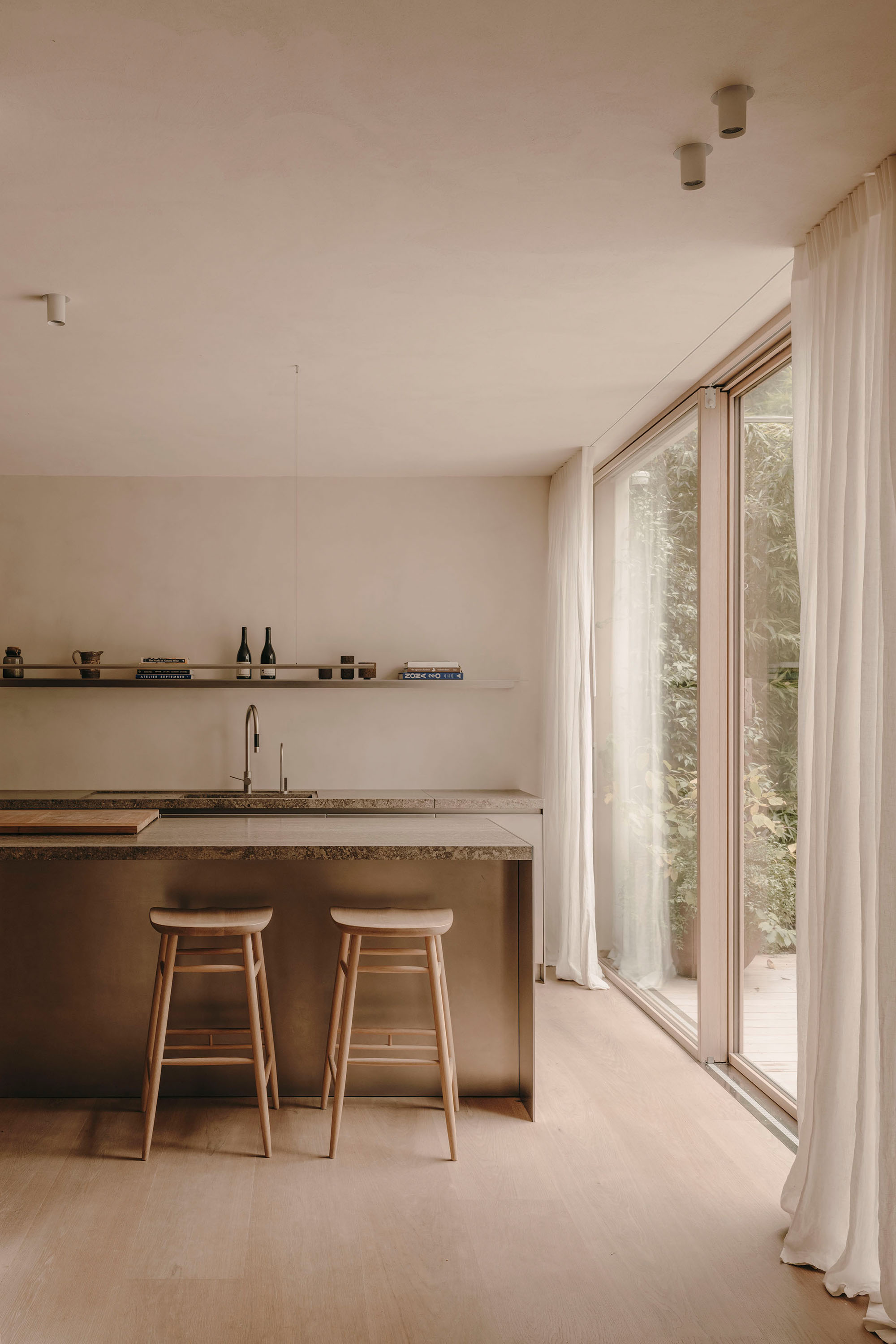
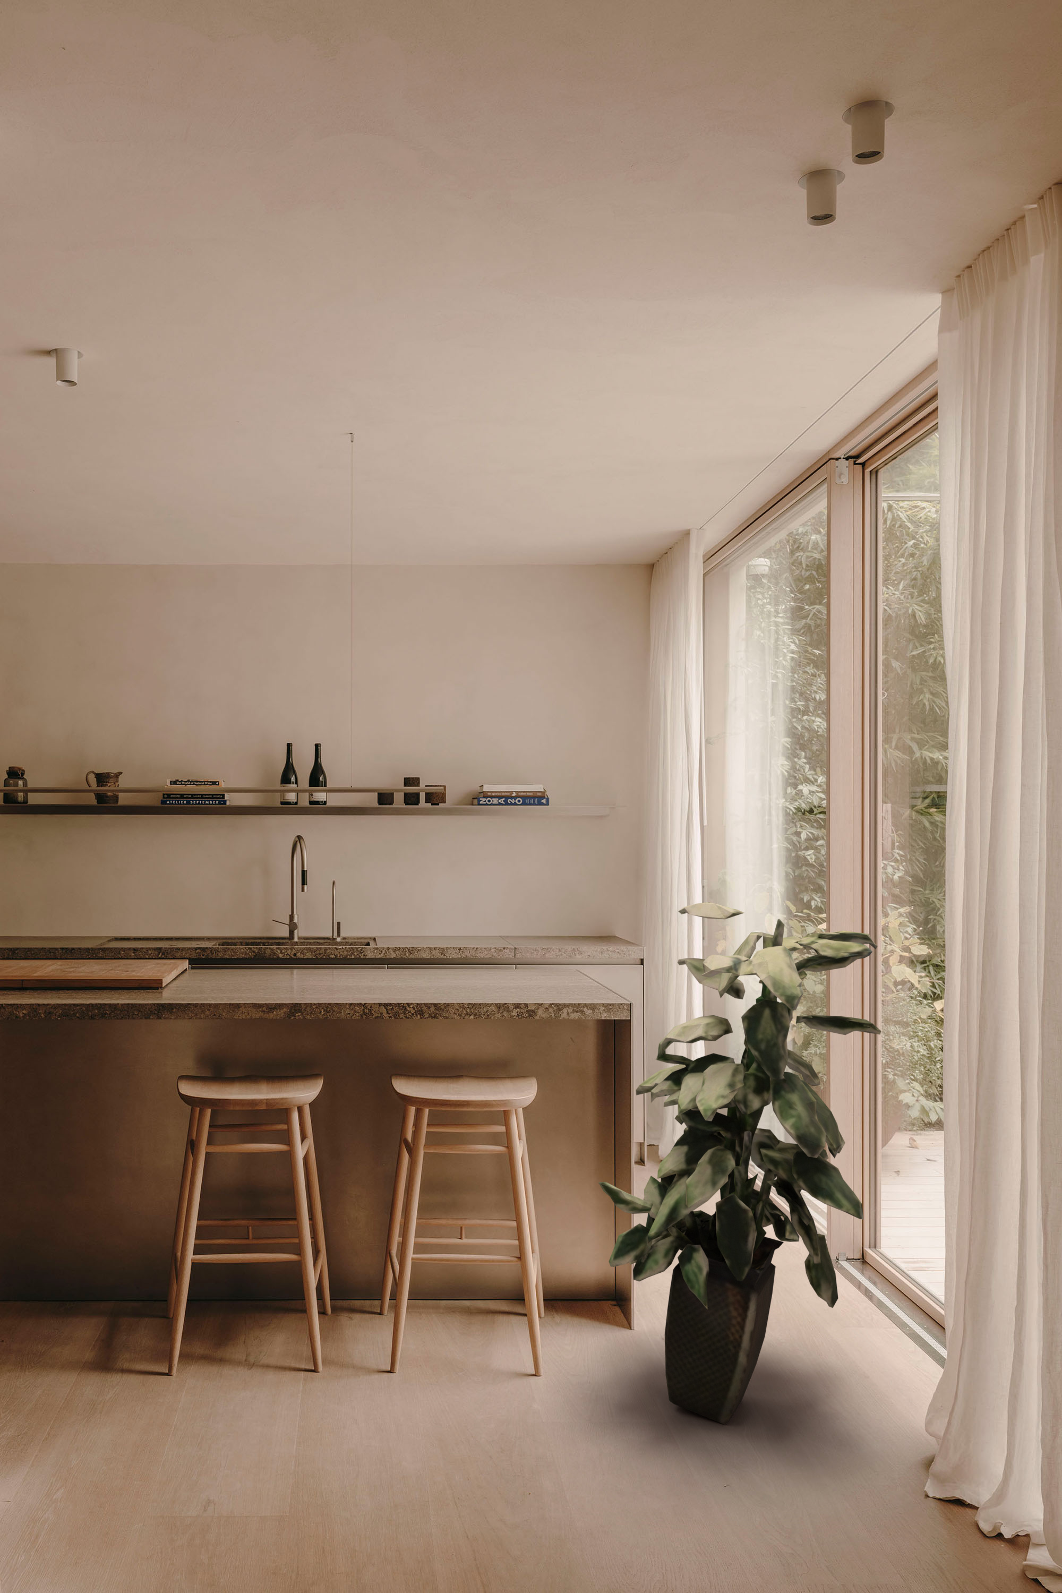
+ indoor plant [597,902,882,1426]
